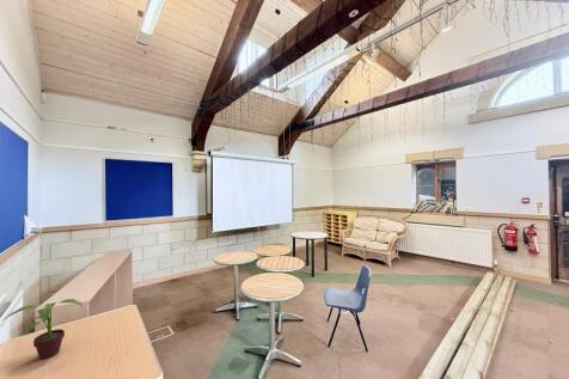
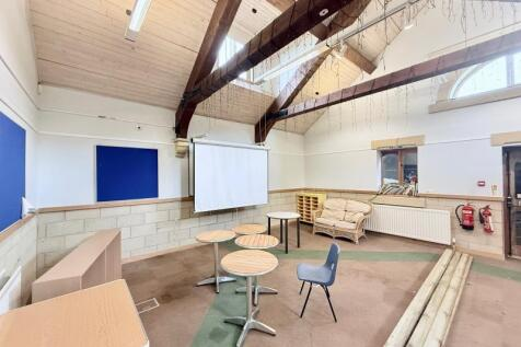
- potted plant [1,298,85,360]
